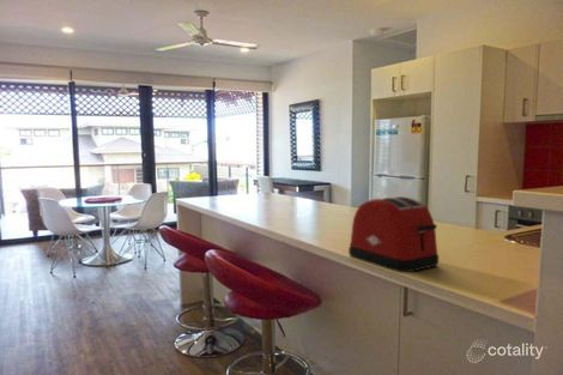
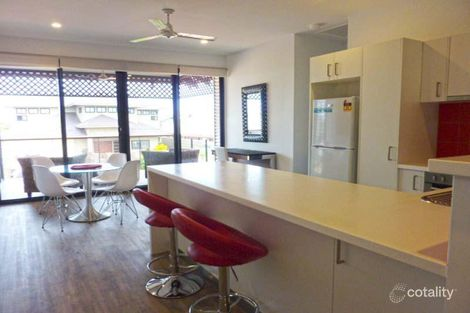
- toaster [347,195,440,273]
